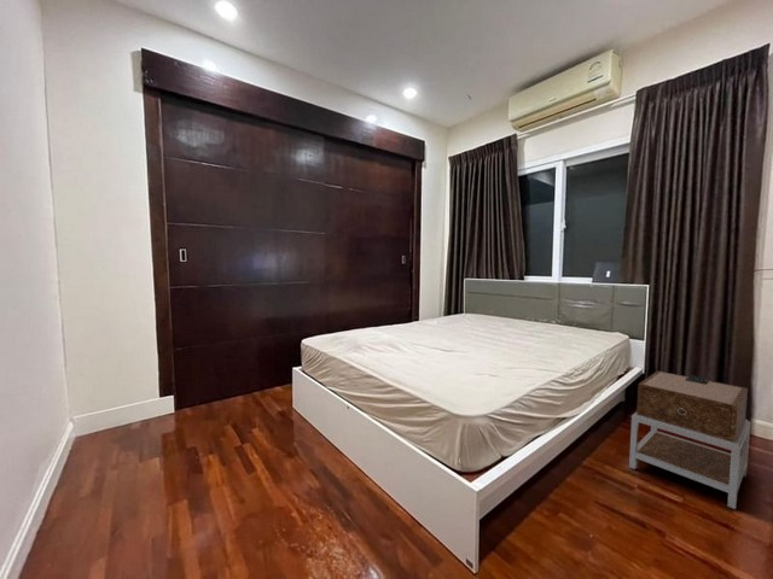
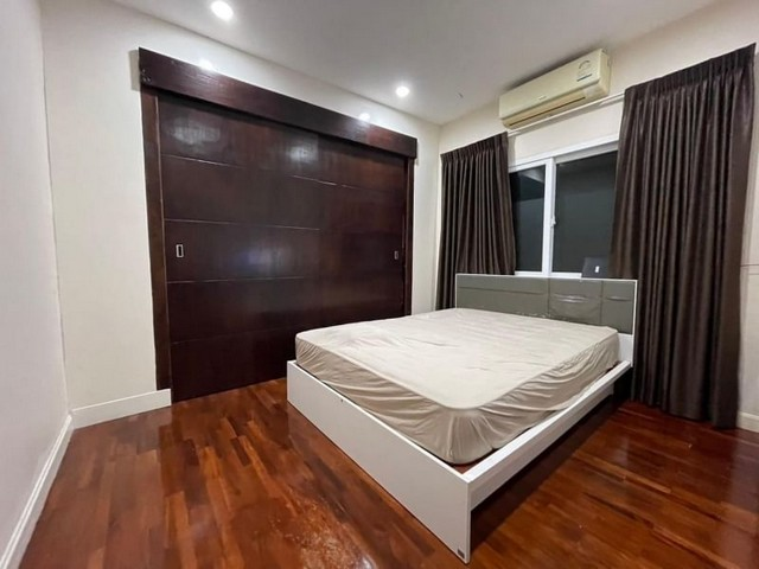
- nightstand [628,370,751,510]
